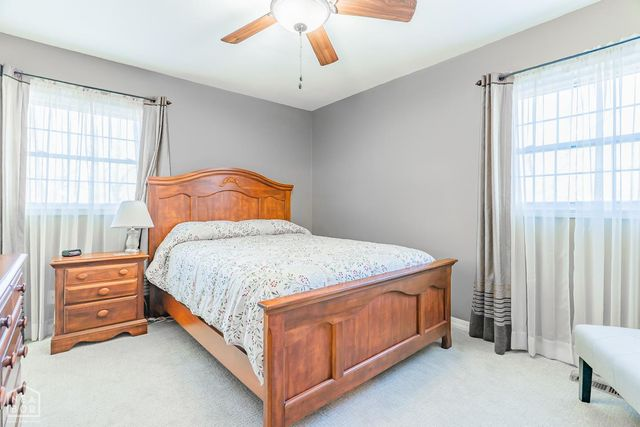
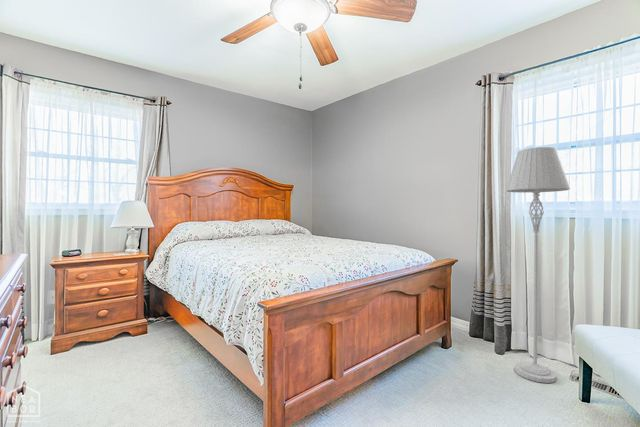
+ floor lamp [505,146,571,384]
